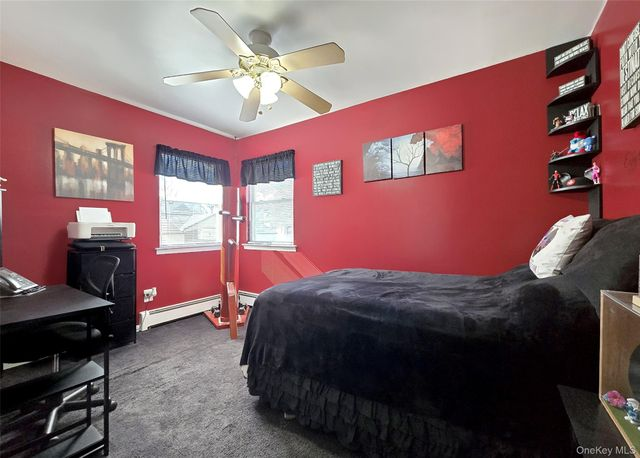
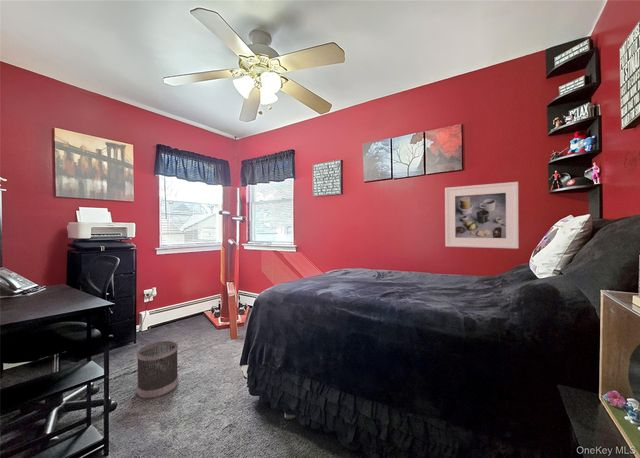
+ wastebasket [136,340,179,400]
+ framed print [444,181,520,249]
